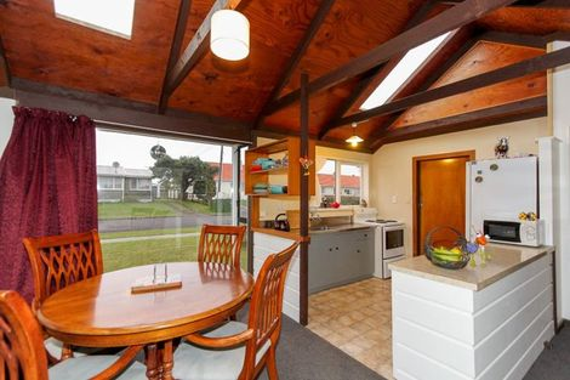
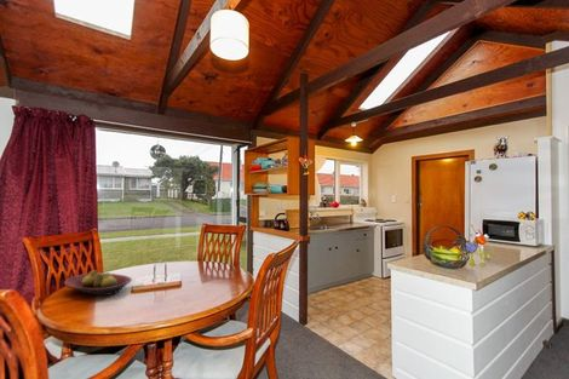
+ fruit bowl [63,269,133,297]
